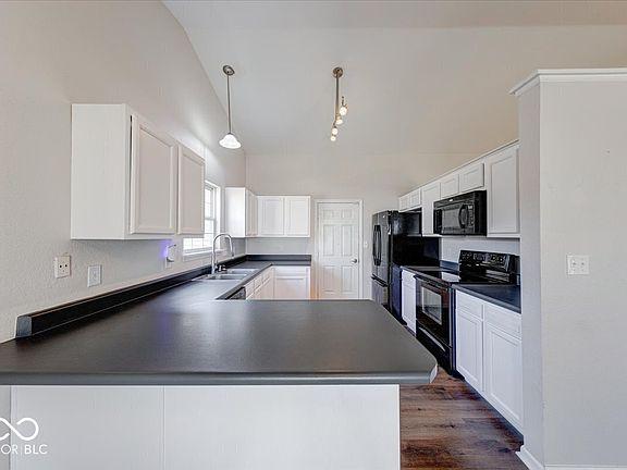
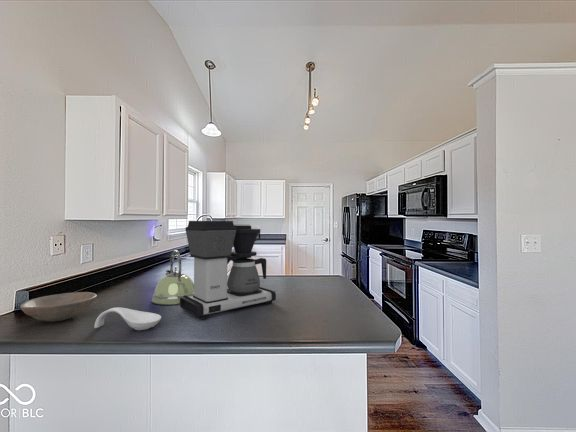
+ bowl [19,291,98,323]
+ kettle [151,249,194,306]
+ spoon rest [93,306,162,331]
+ coffee maker [179,220,277,320]
